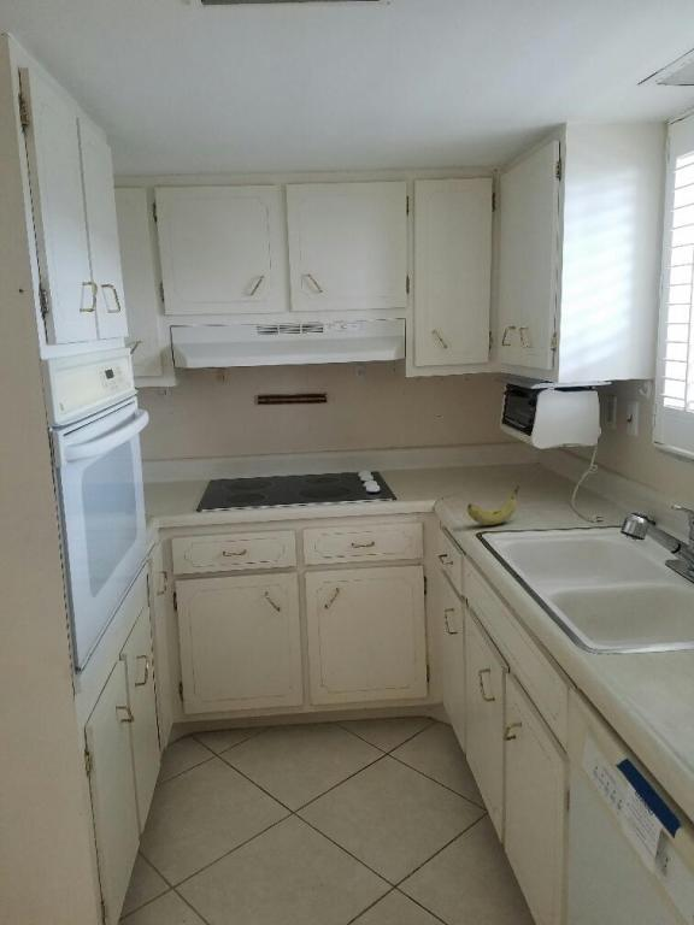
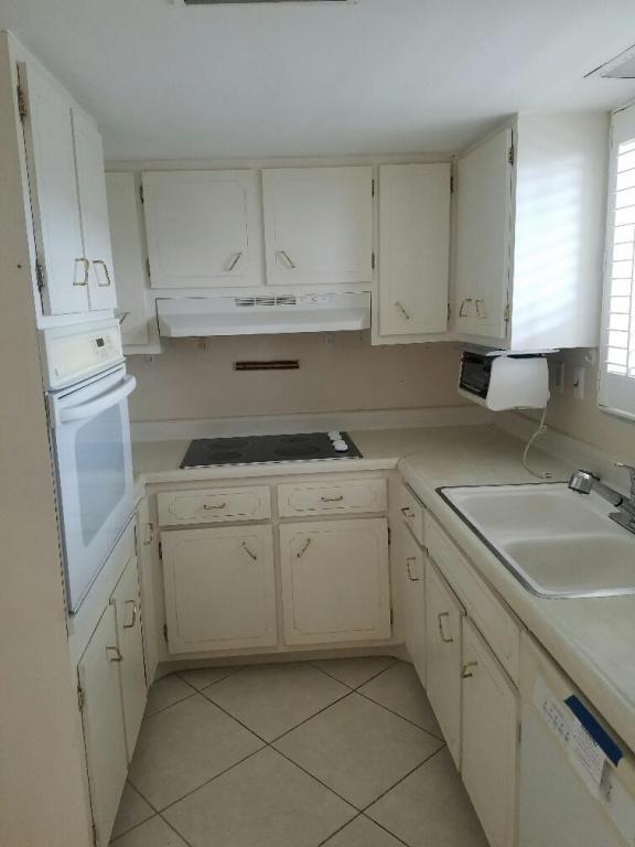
- fruit [466,481,520,526]
